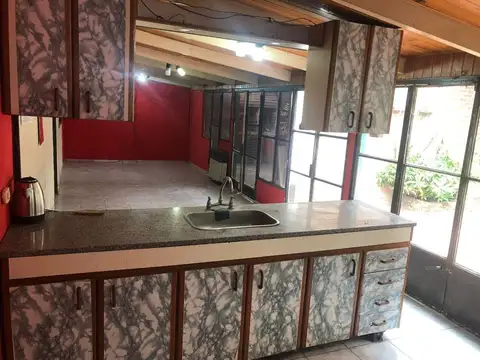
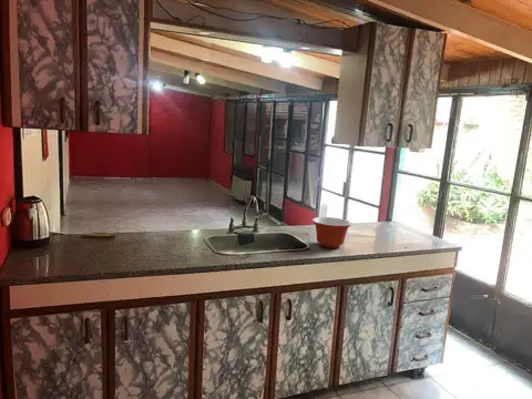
+ mixing bowl [311,216,352,249]
